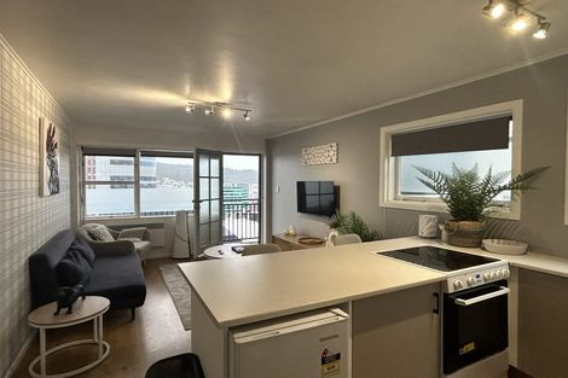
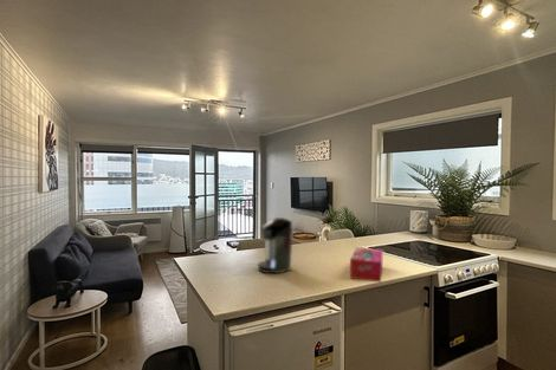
+ coffee maker [257,216,295,274]
+ tissue box [349,247,383,284]
